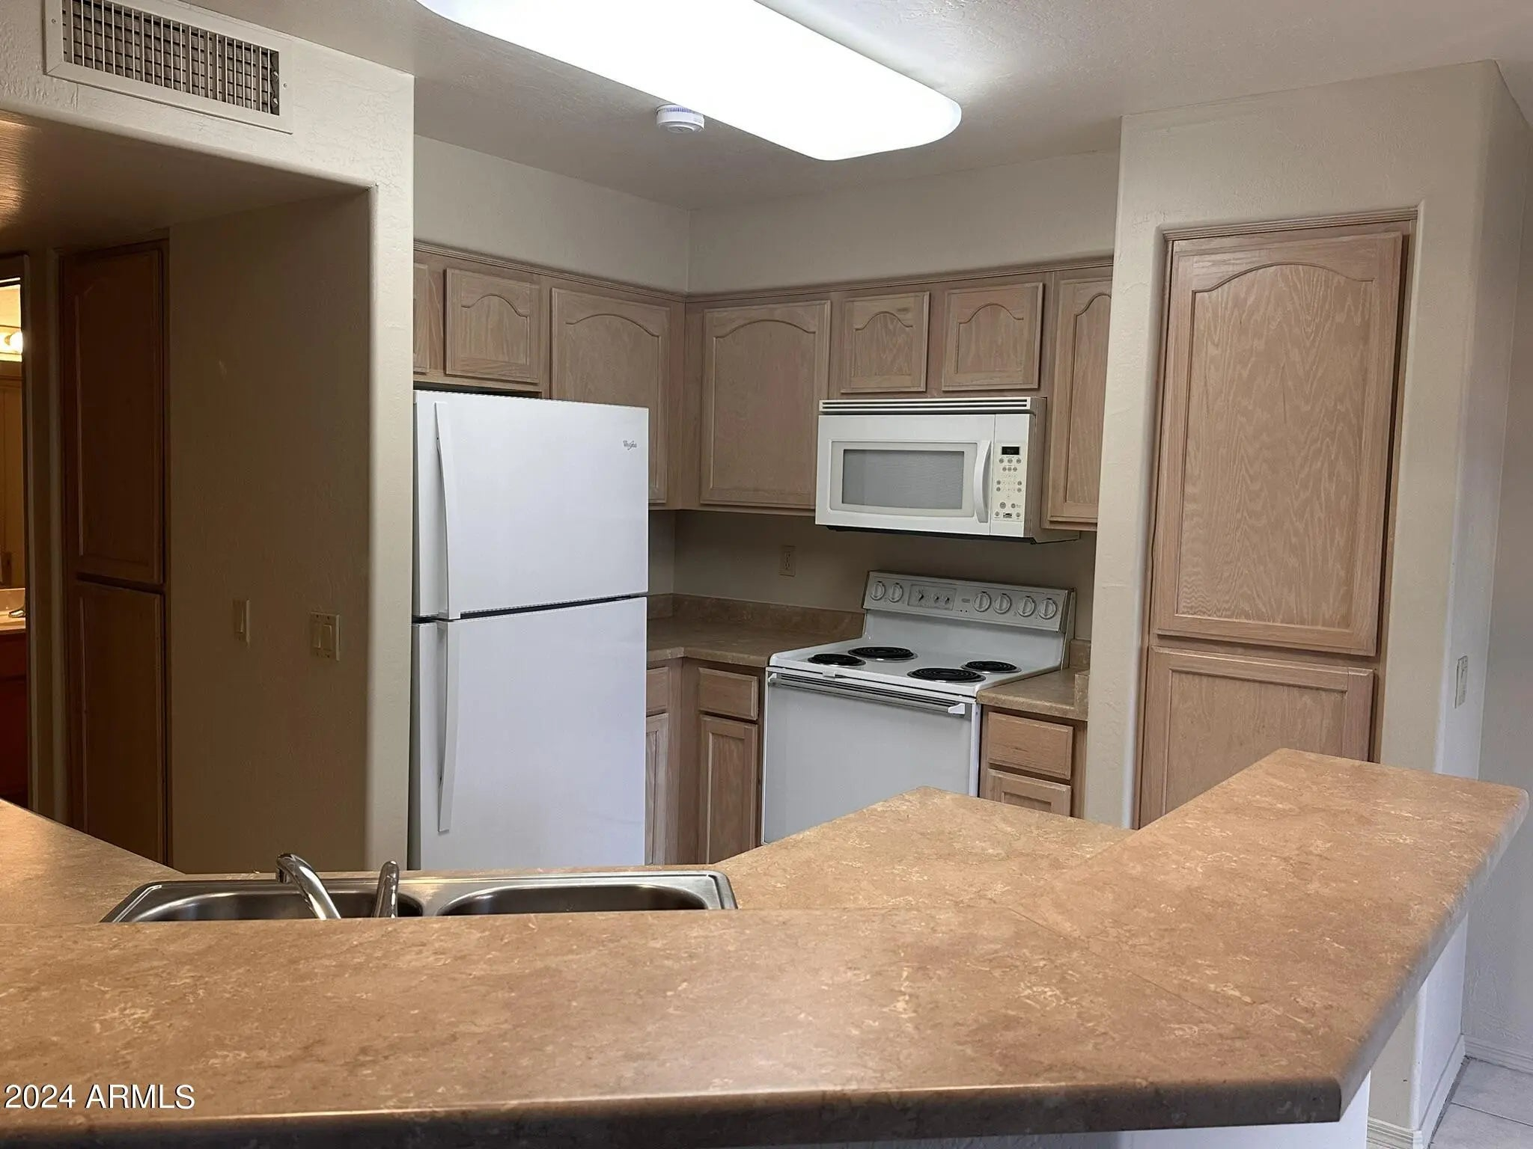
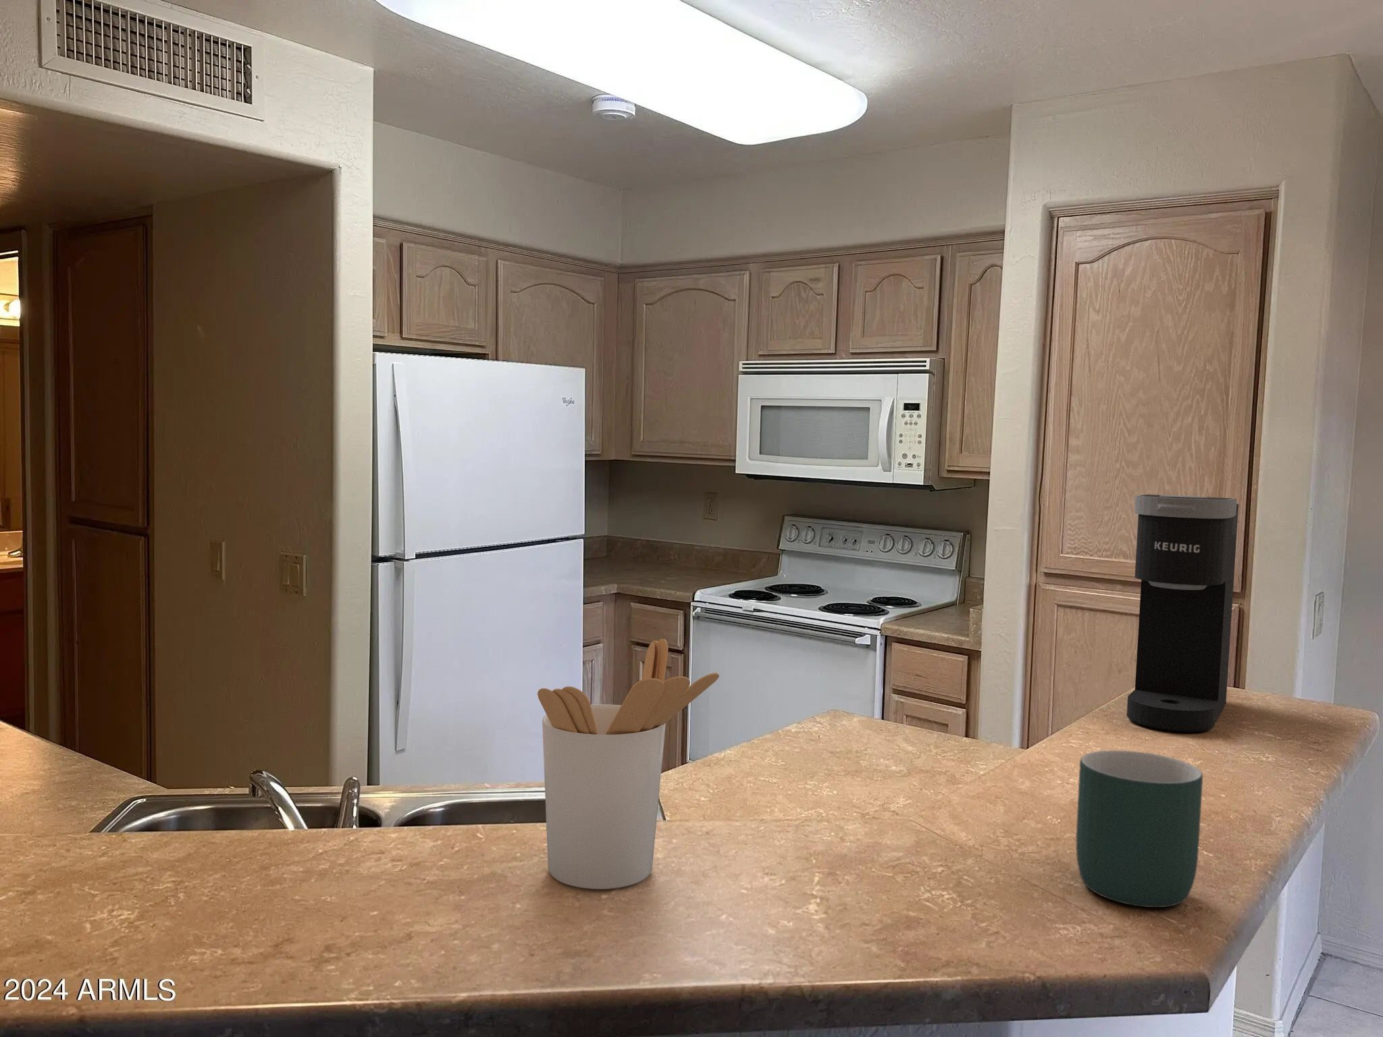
+ utensil holder [537,638,720,890]
+ mug [1076,749,1203,908]
+ coffee maker [1126,493,1239,732]
